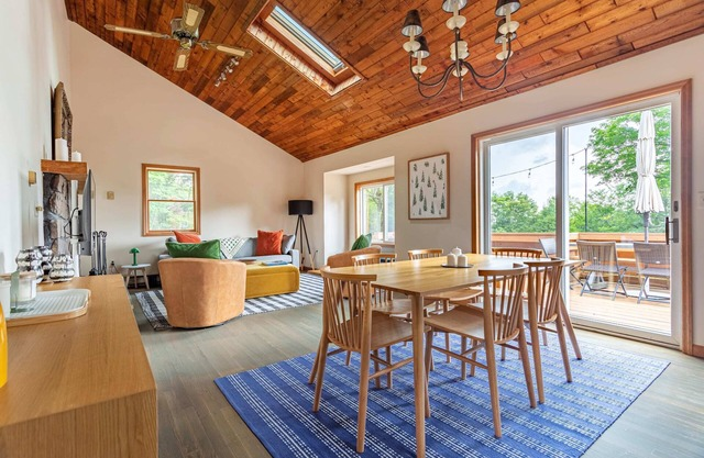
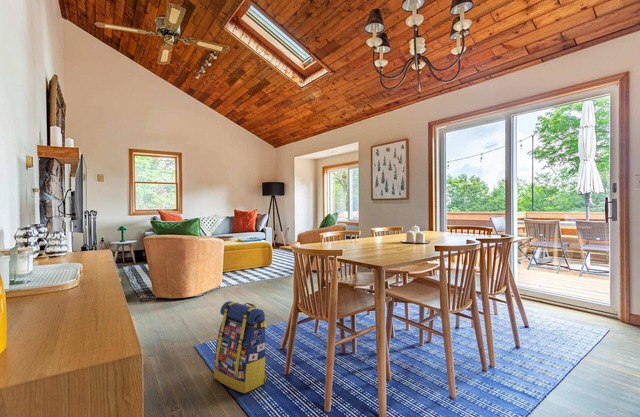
+ backpack [213,300,268,394]
